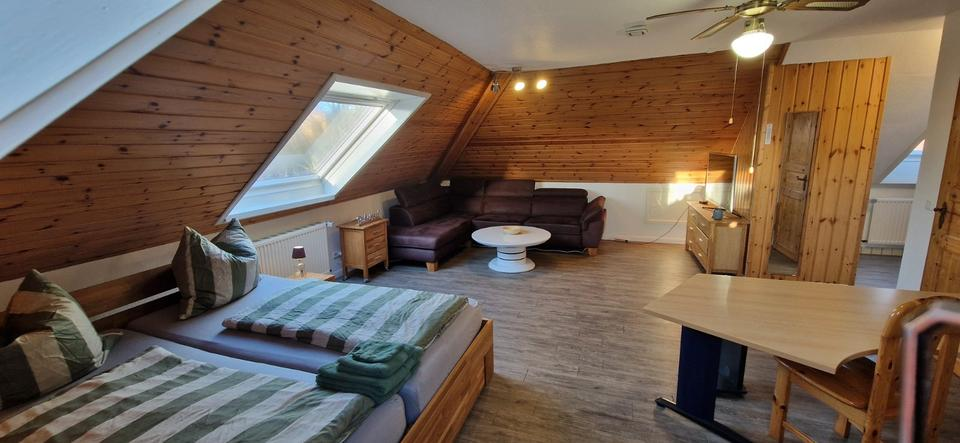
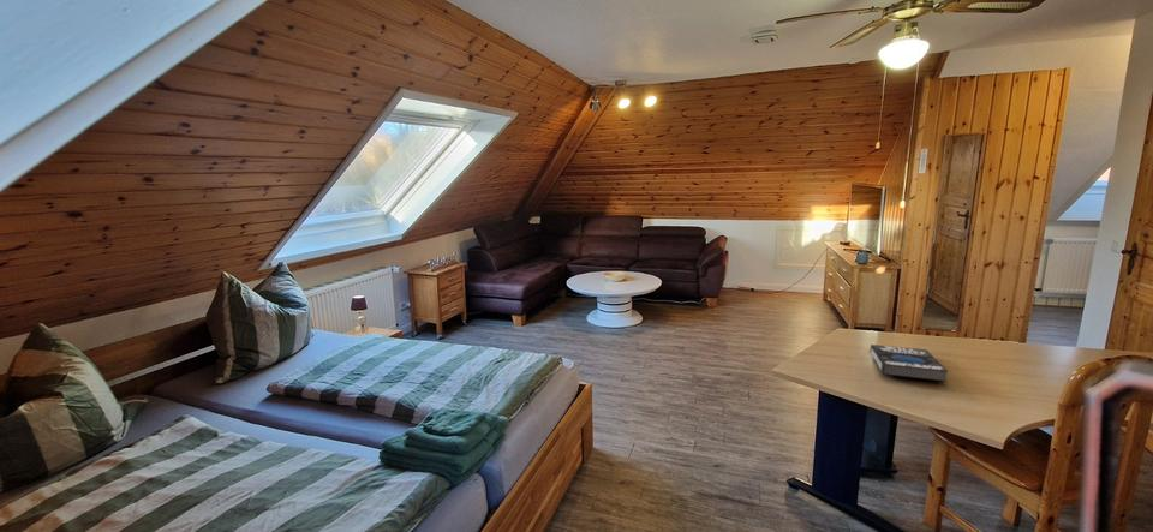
+ book [870,343,949,383]
